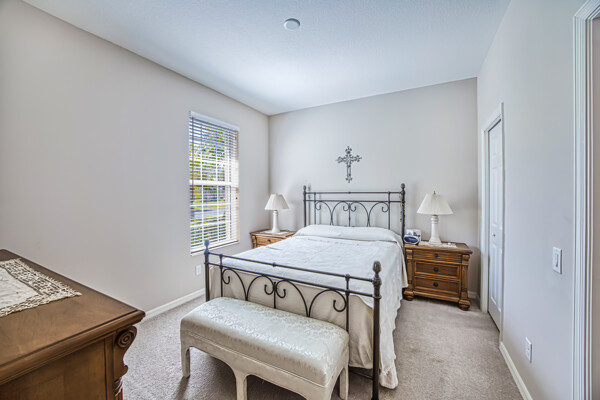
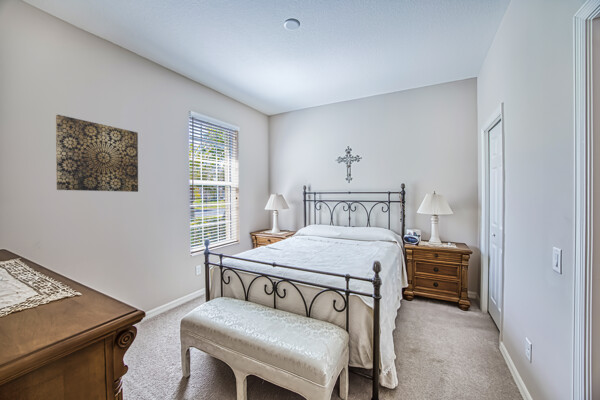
+ wall art [55,114,139,193]
